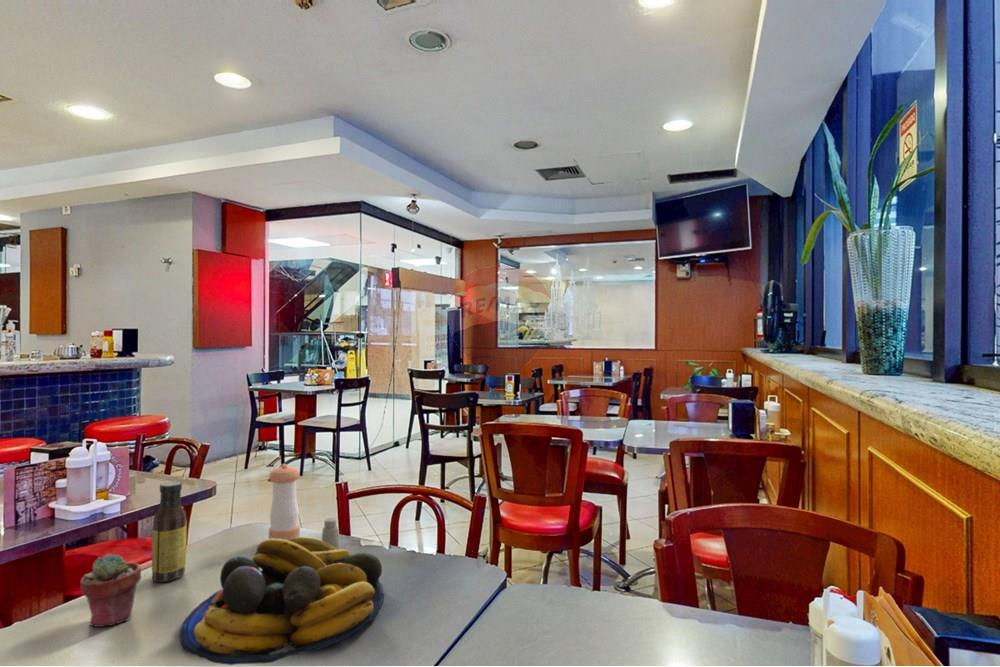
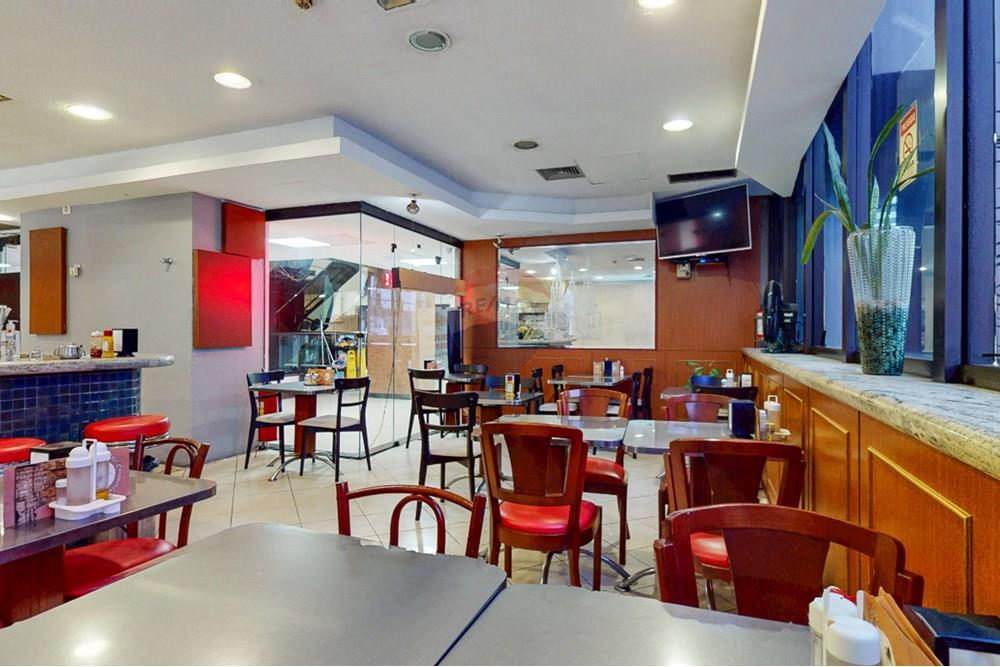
- fruit bowl [179,536,385,666]
- saltshaker [321,517,341,550]
- potted succulent [79,553,142,628]
- pepper shaker [268,463,301,540]
- sauce bottle [151,480,188,583]
